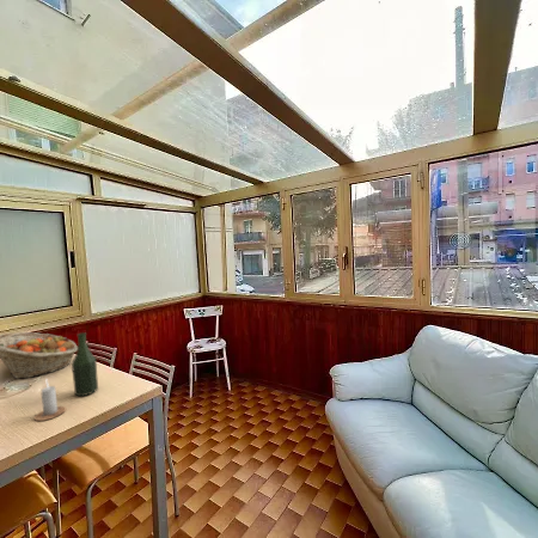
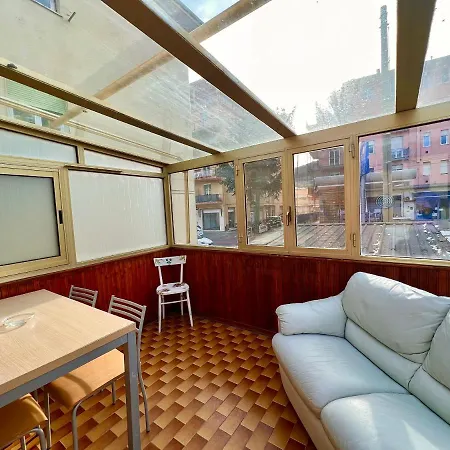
- candle [33,379,67,422]
- fruit basket [0,331,78,380]
- bottle [71,331,99,397]
